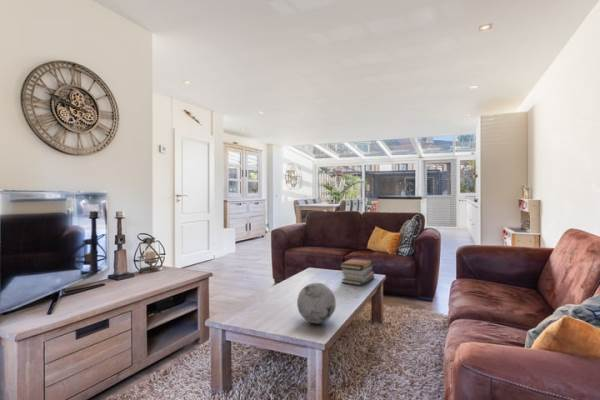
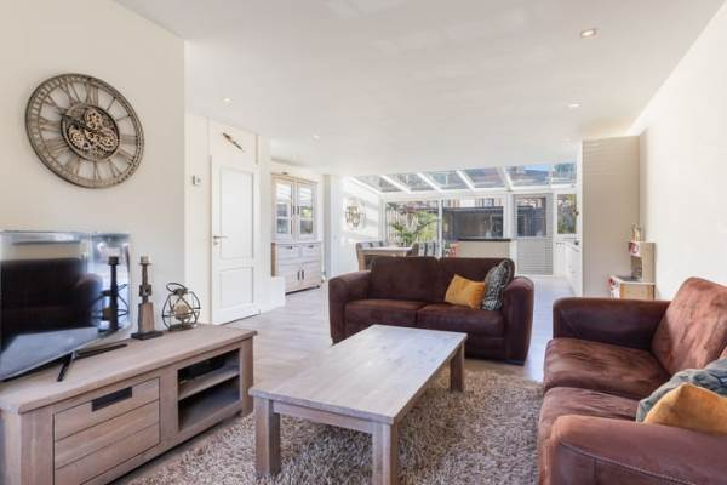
- decorative orb [296,282,337,324]
- book stack [339,257,375,286]
